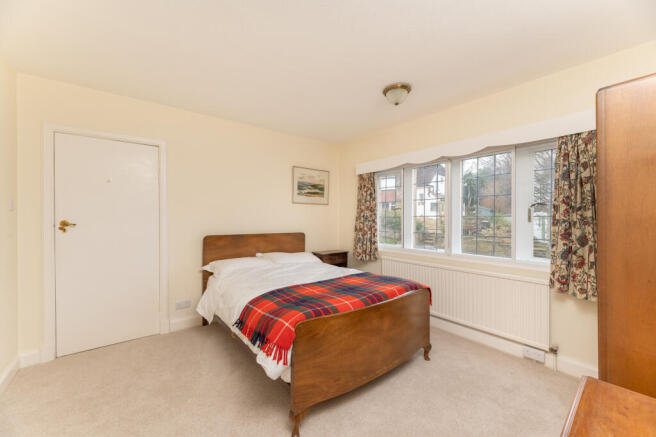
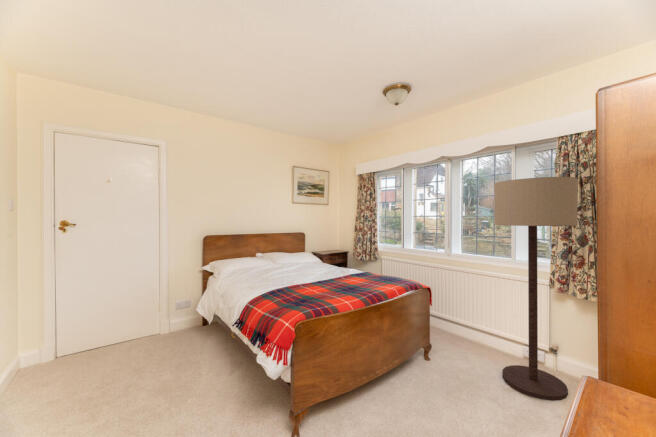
+ floor lamp [493,176,578,402]
